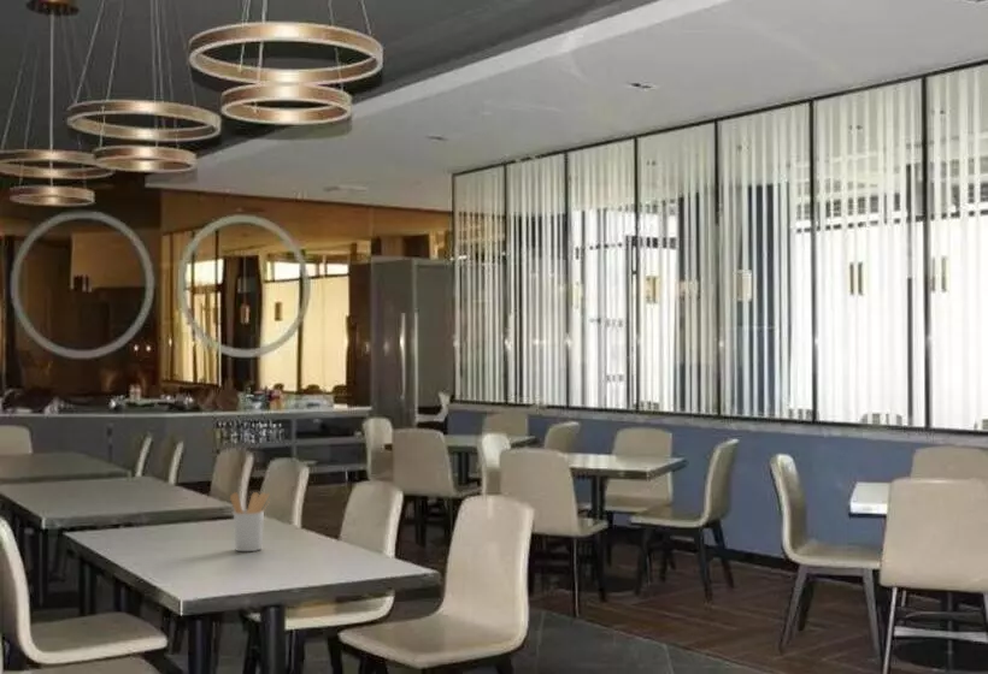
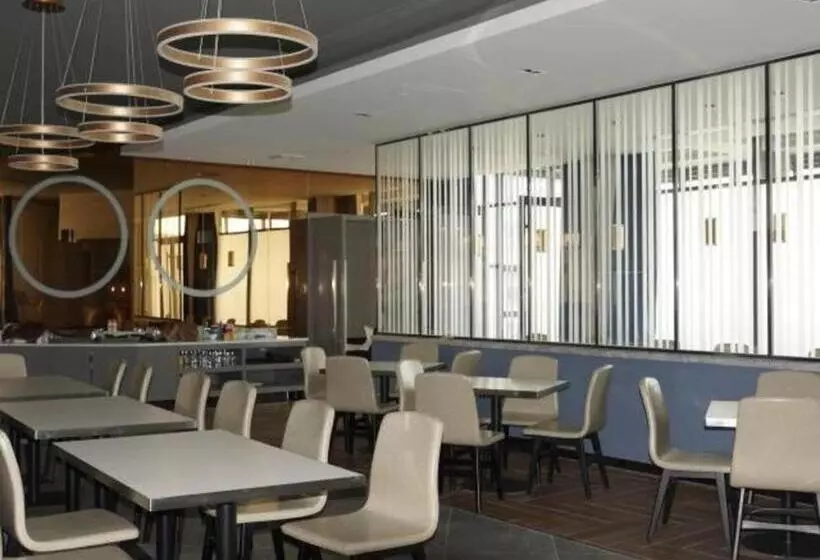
- utensil holder [229,491,271,552]
